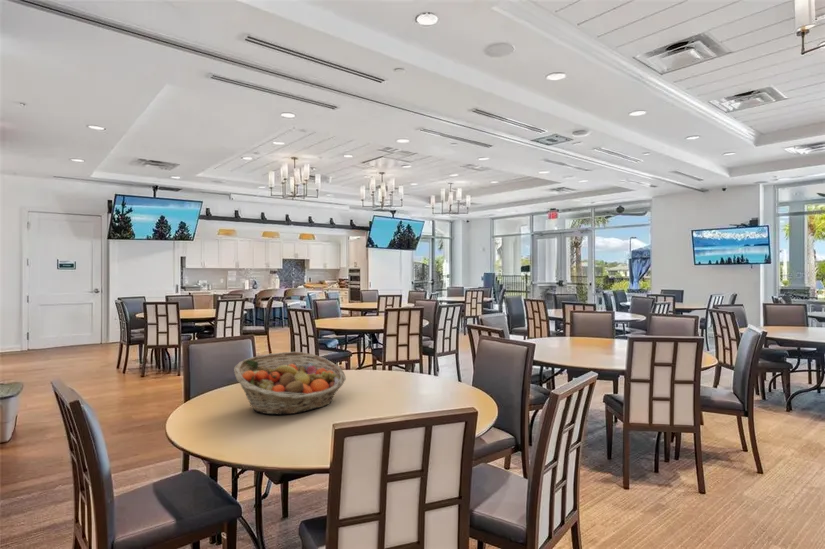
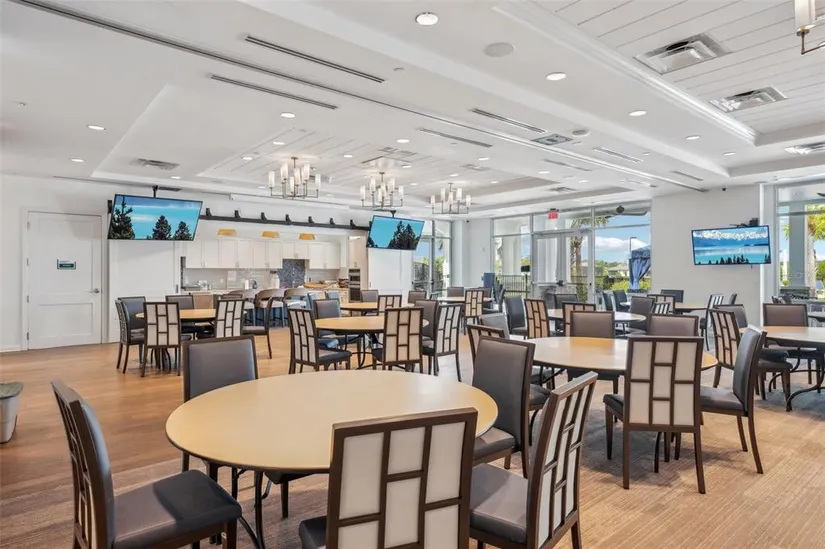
- fruit basket [233,351,347,416]
